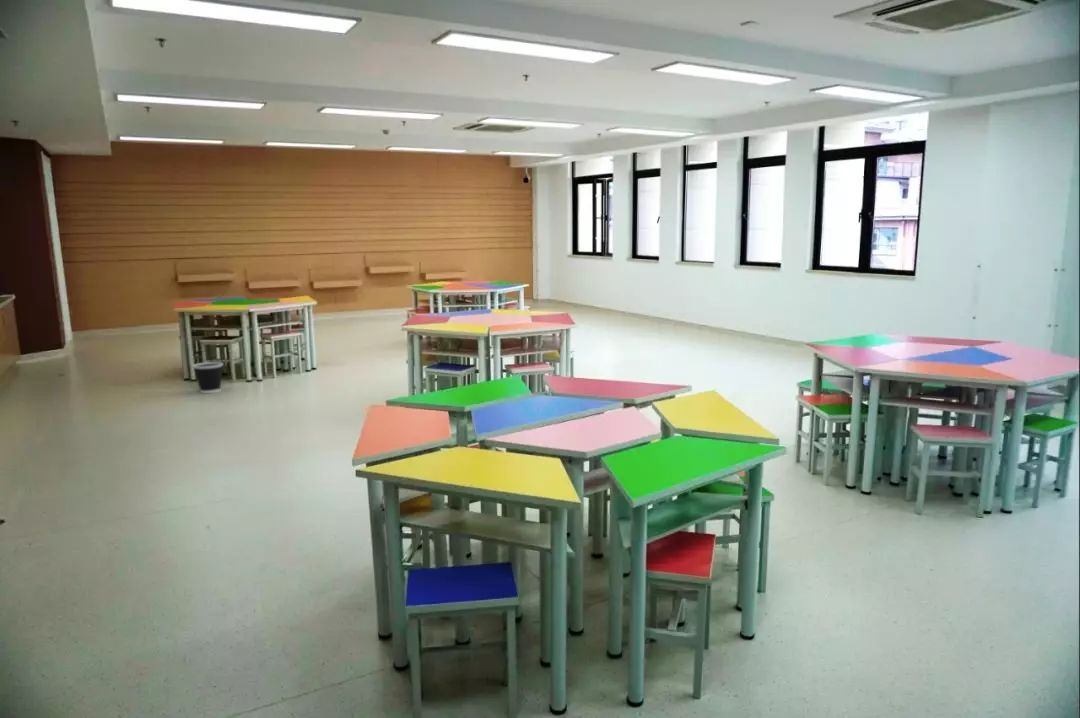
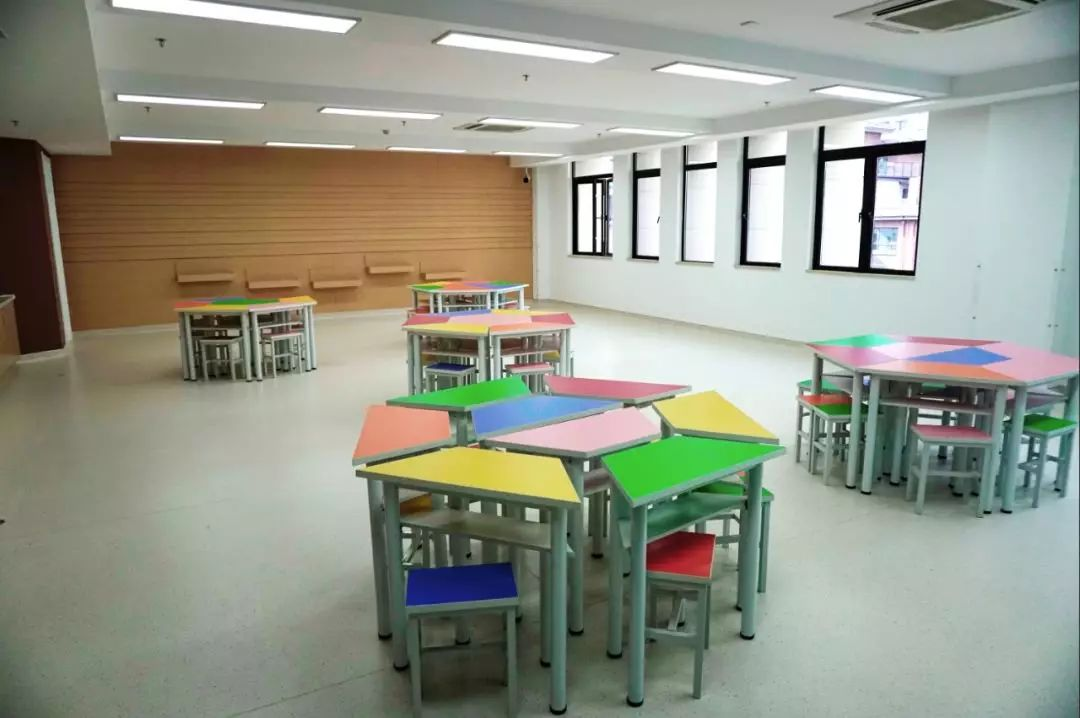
- wastebasket [192,361,224,394]
